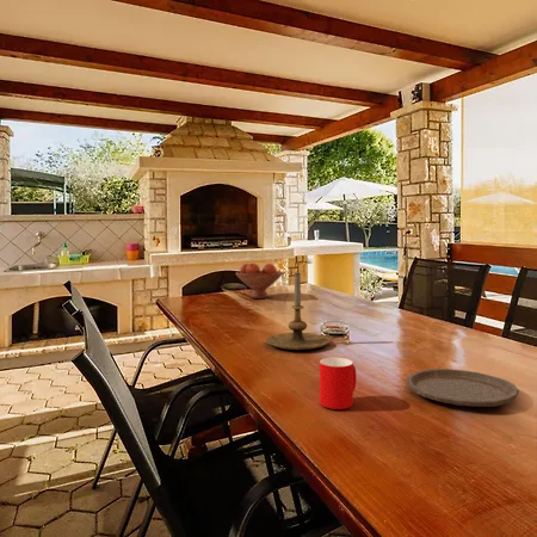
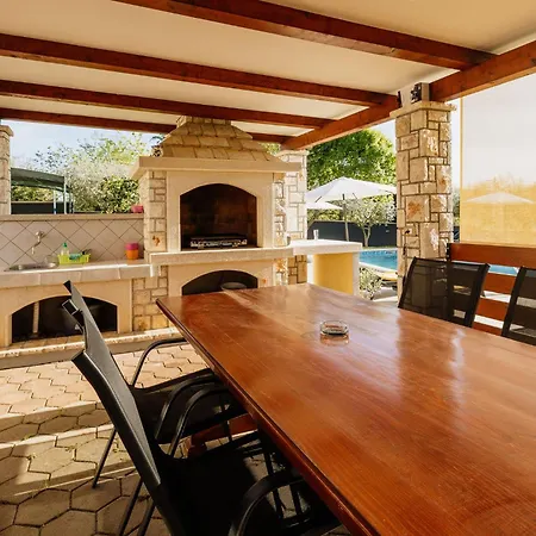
- plate [406,368,520,408]
- candle holder [265,272,331,351]
- fruit bowl [234,263,284,300]
- cup [319,357,357,411]
